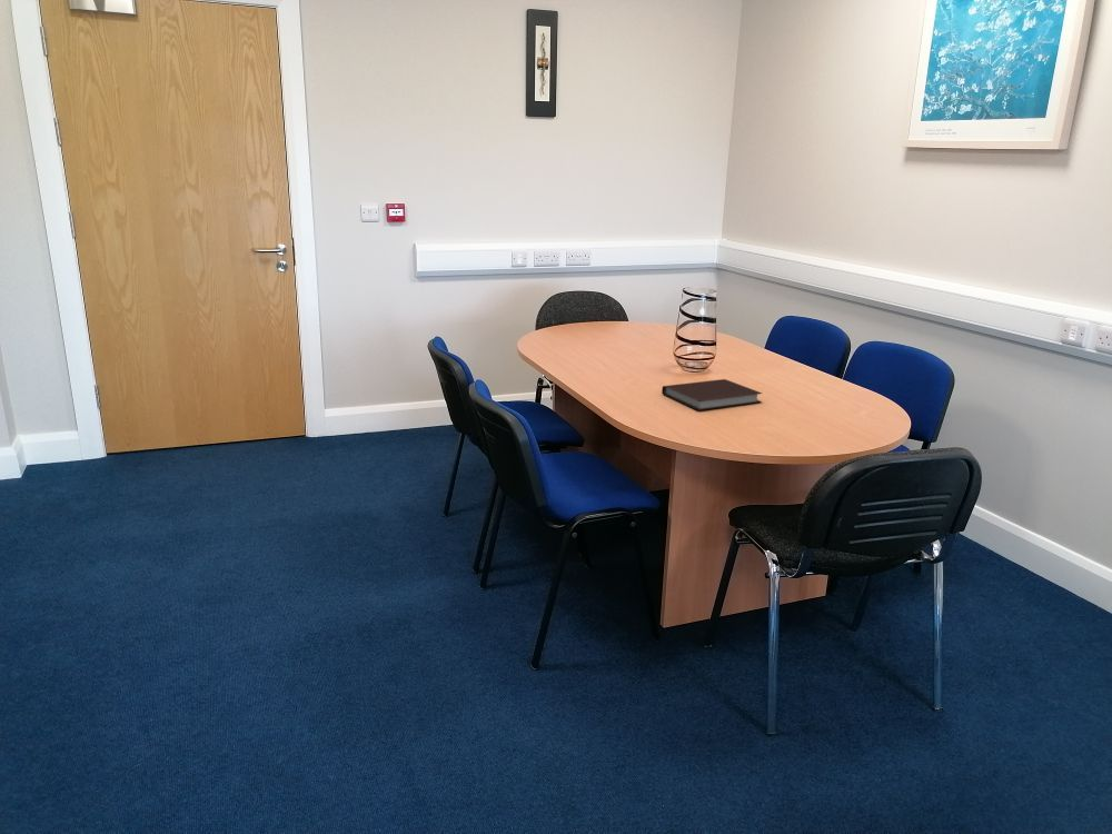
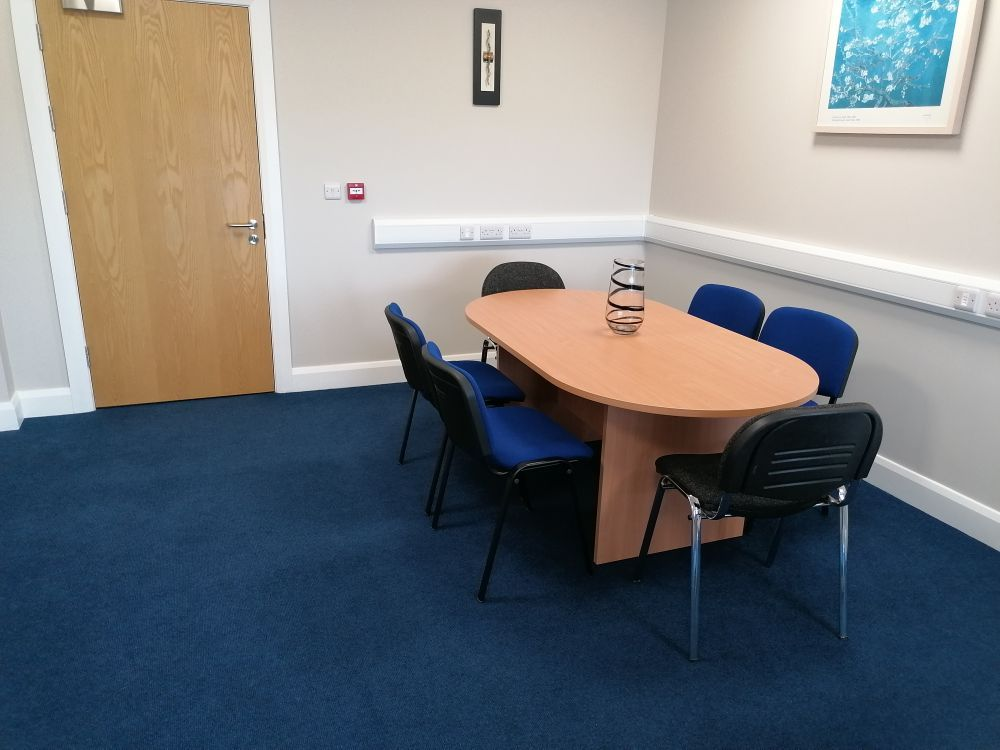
- notebook [661,378,763,411]
